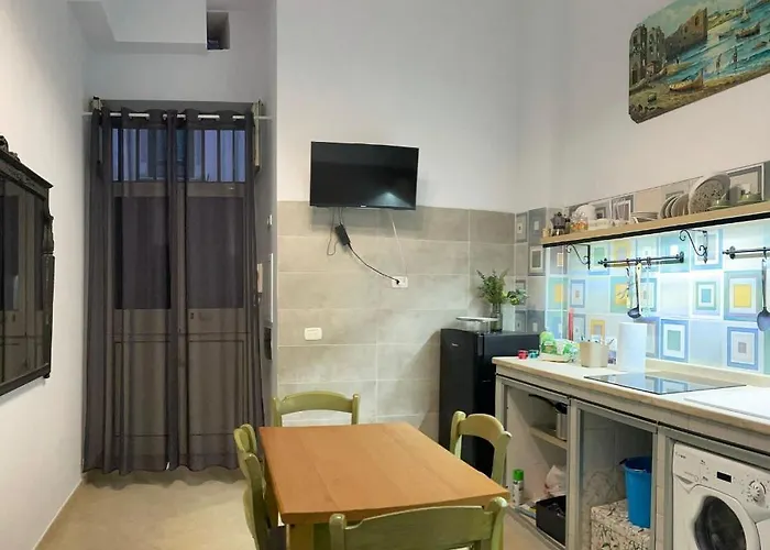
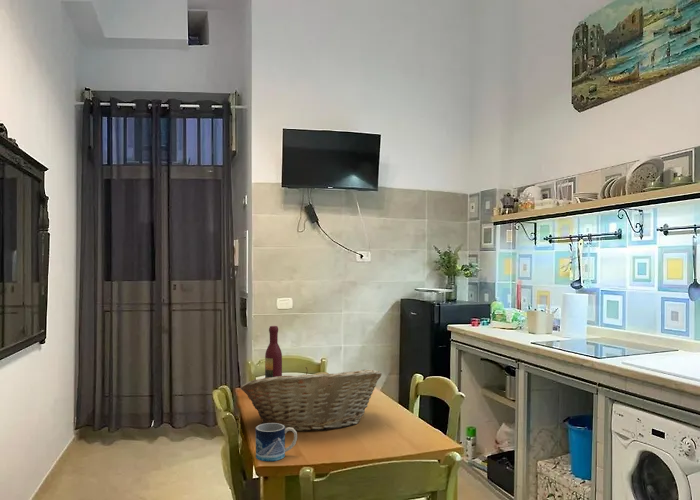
+ wine bottle [264,325,283,378]
+ fruit basket [240,366,382,433]
+ mug [255,423,298,462]
